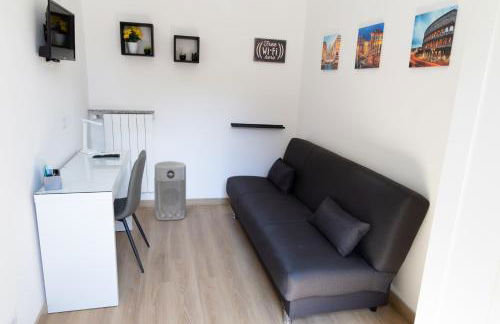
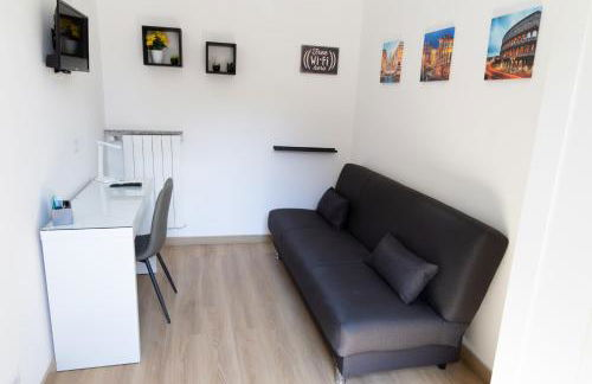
- air purifier [153,160,187,221]
